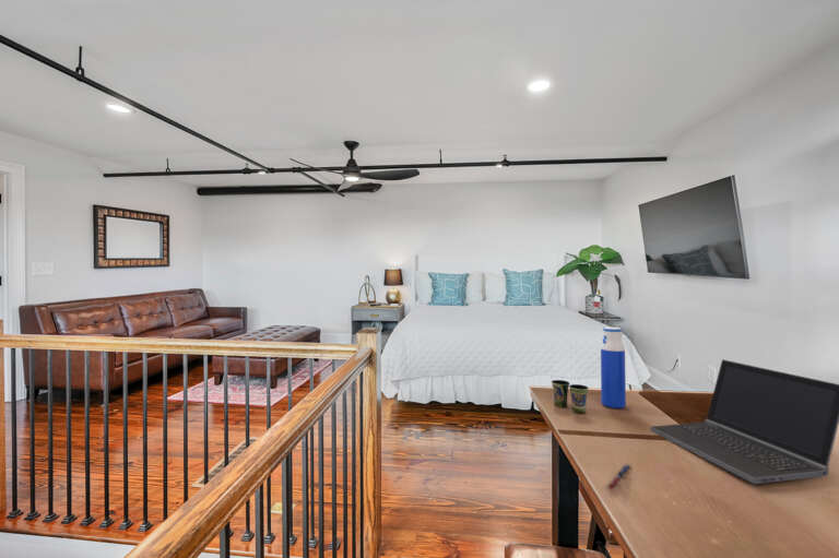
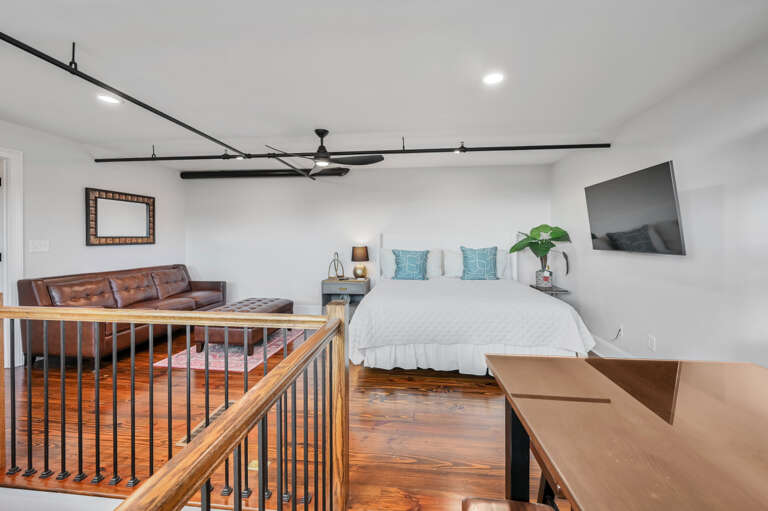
- laptop computer [649,358,839,485]
- pen [606,463,633,491]
- water bottle [600,327,627,409]
- cup [551,379,590,414]
